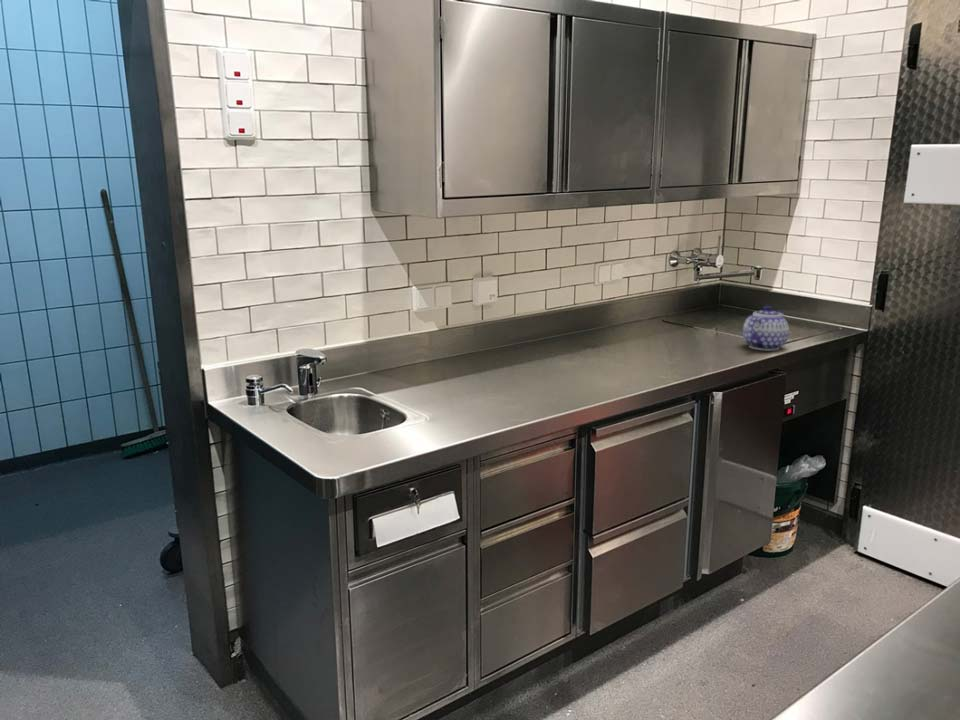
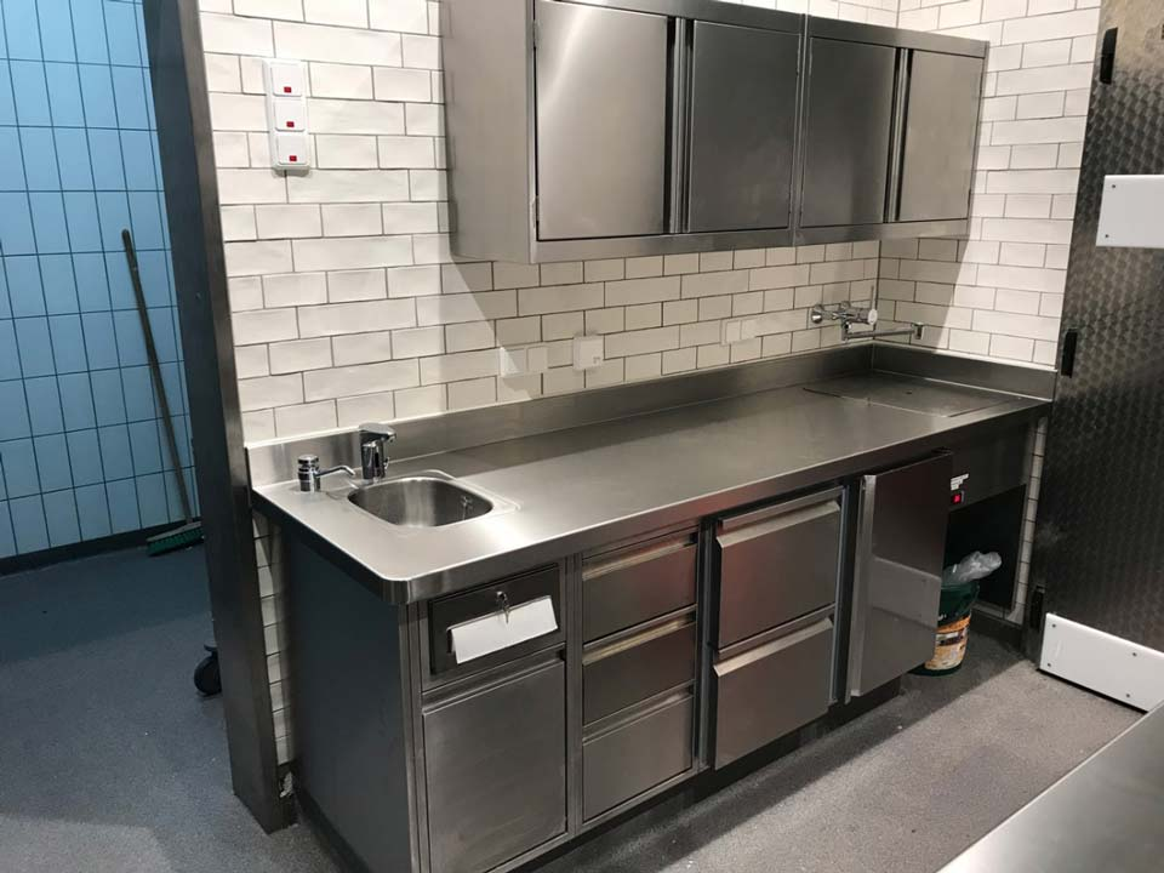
- teapot [742,304,790,352]
